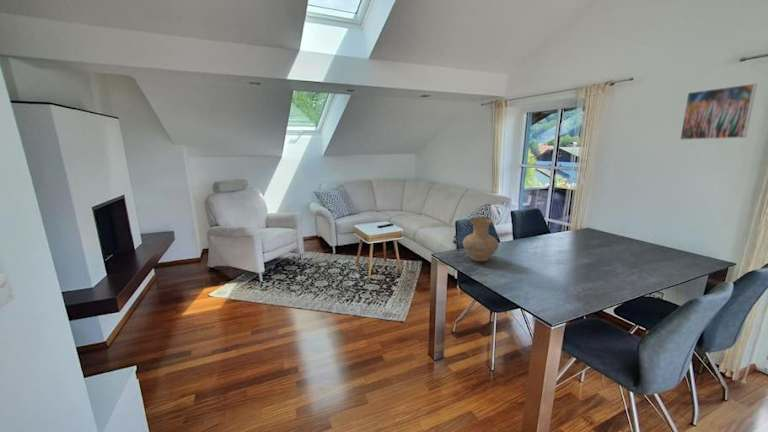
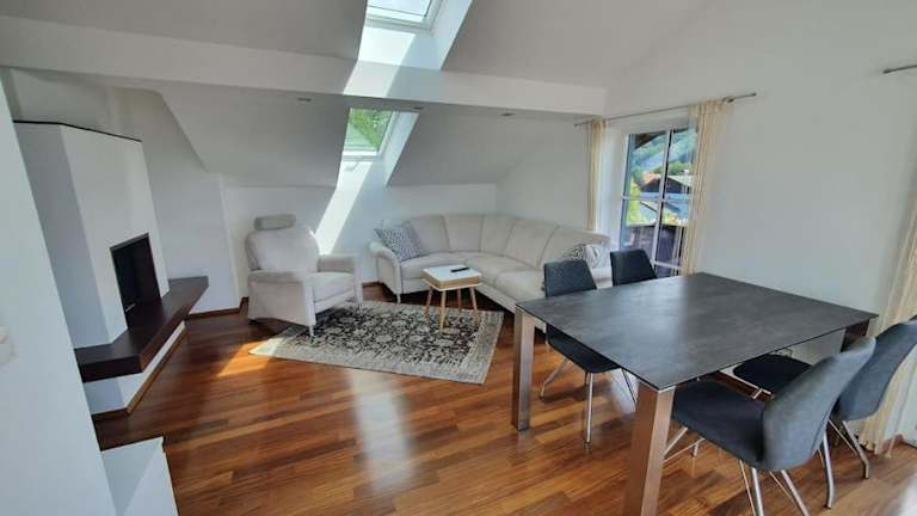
- vase [462,217,499,262]
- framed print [679,82,758,141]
